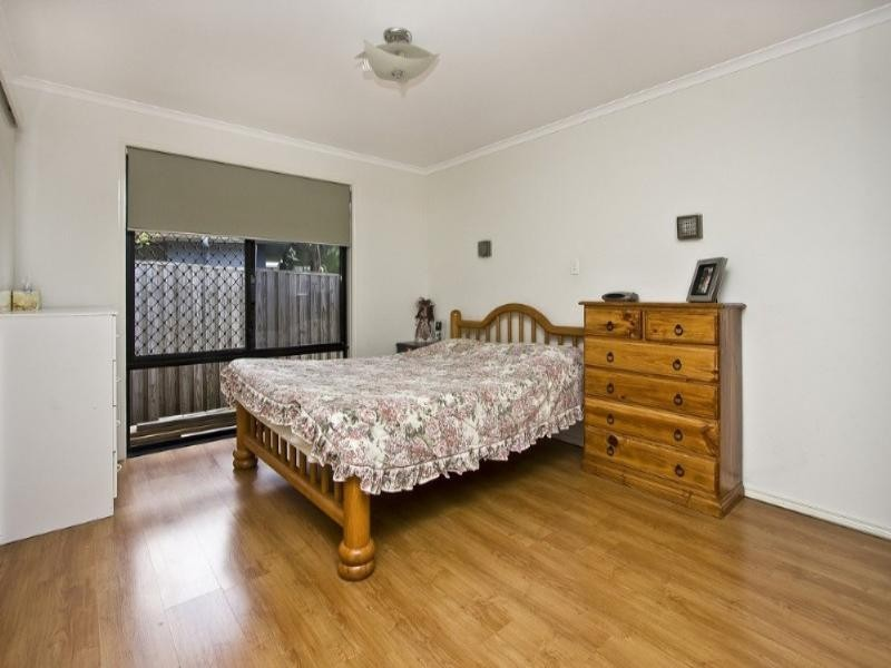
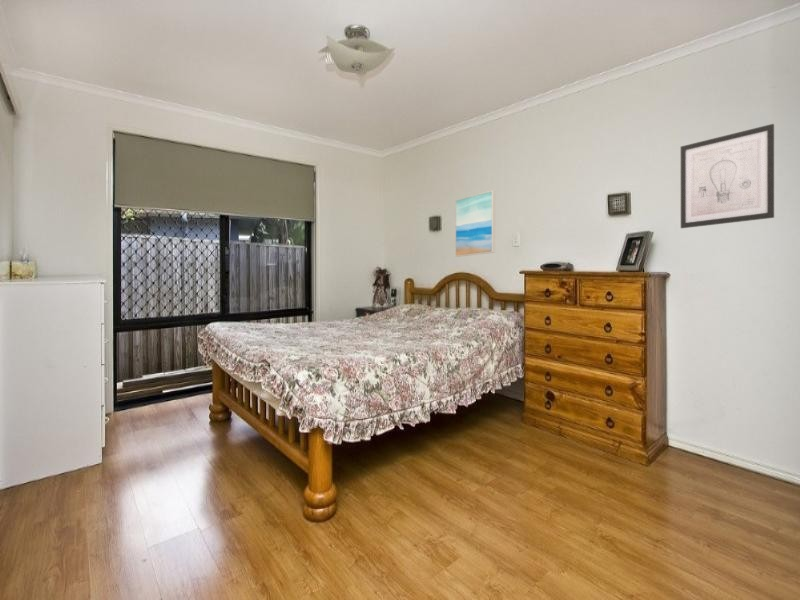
+ wall art [680,123,775,229]
+ wall art [454,189,496,258]
